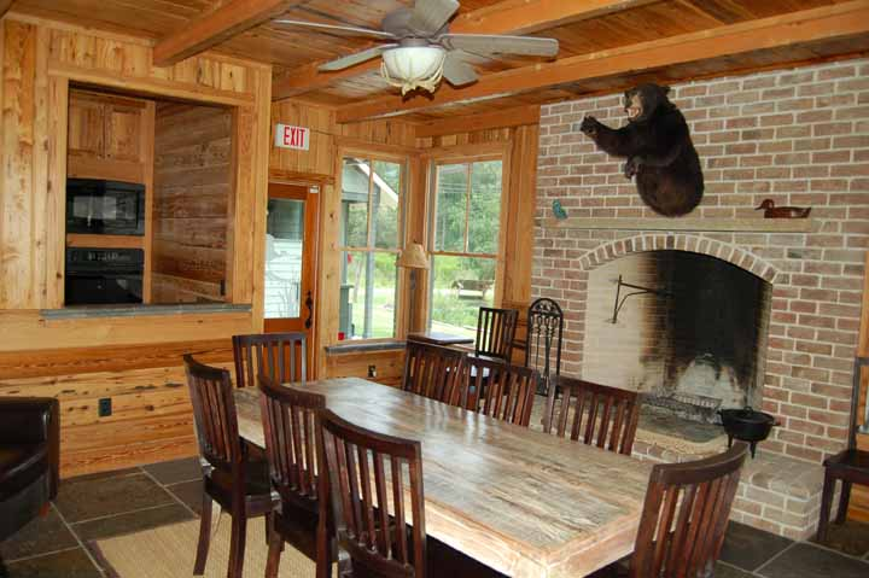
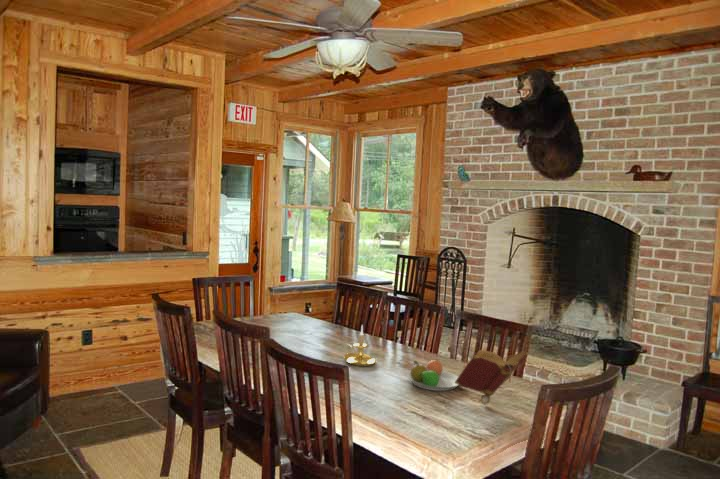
+ fruit bowl [406,359,459,392]
+ book [455,349,530,406]
+ candle holder [343,324,378,367]
